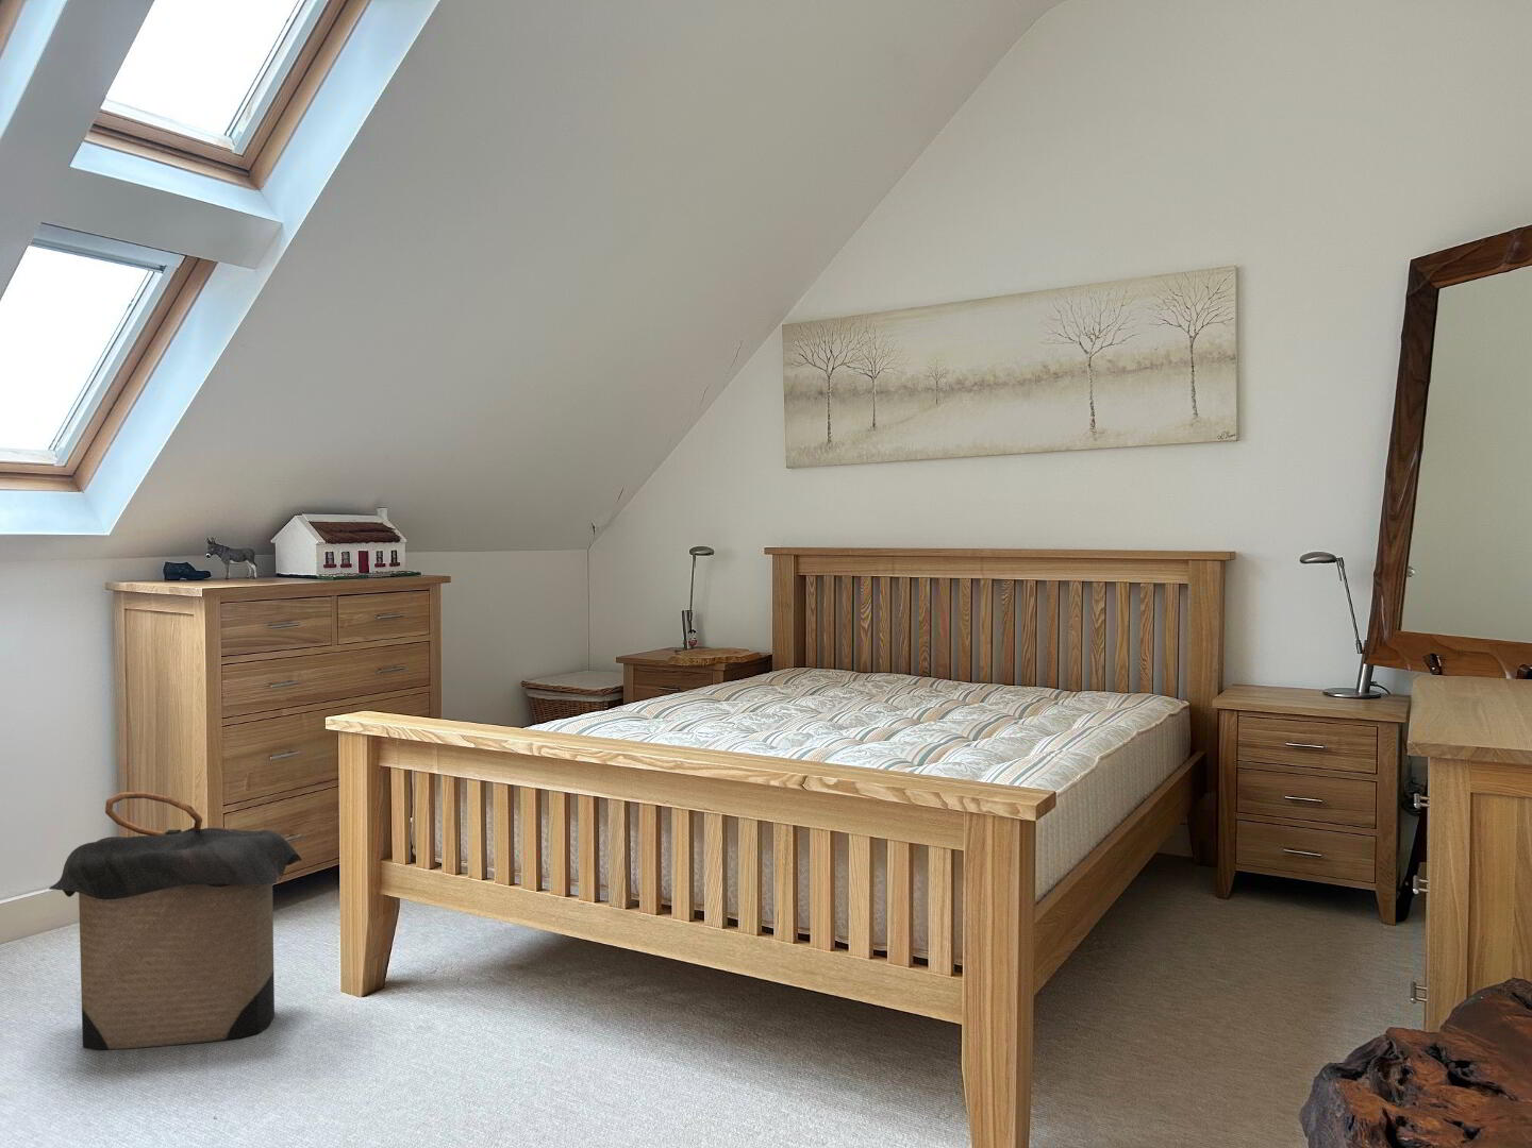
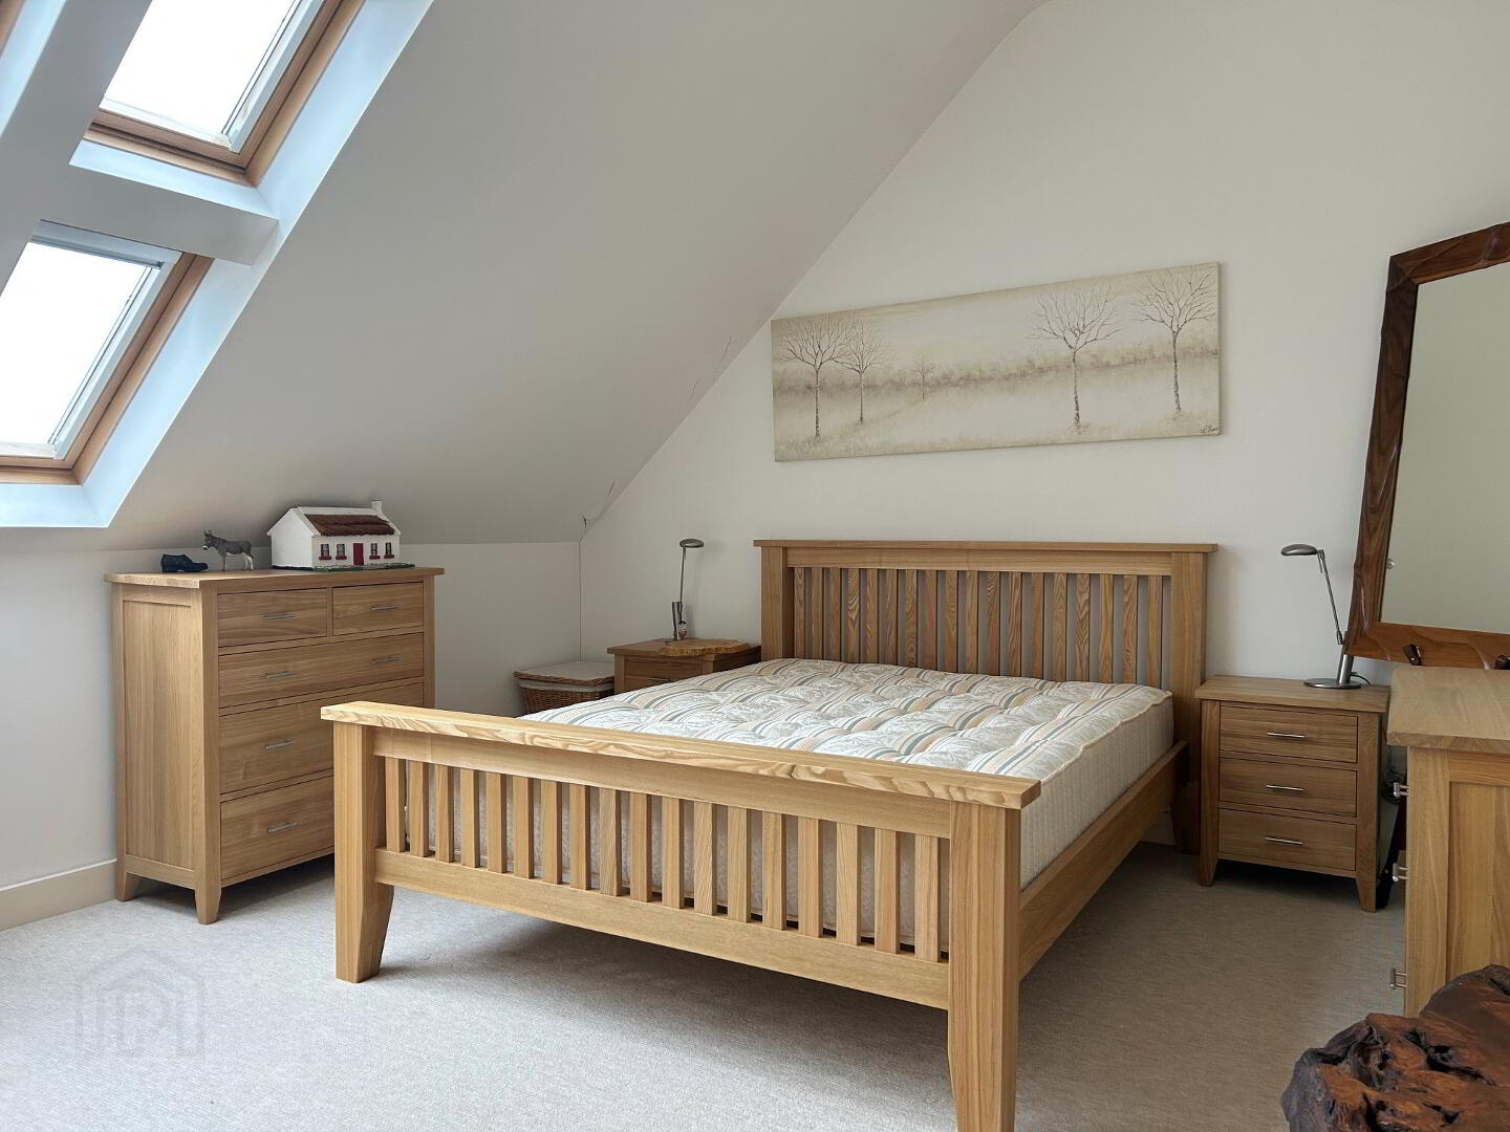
- laundry hamper [48,791,303,1052]
